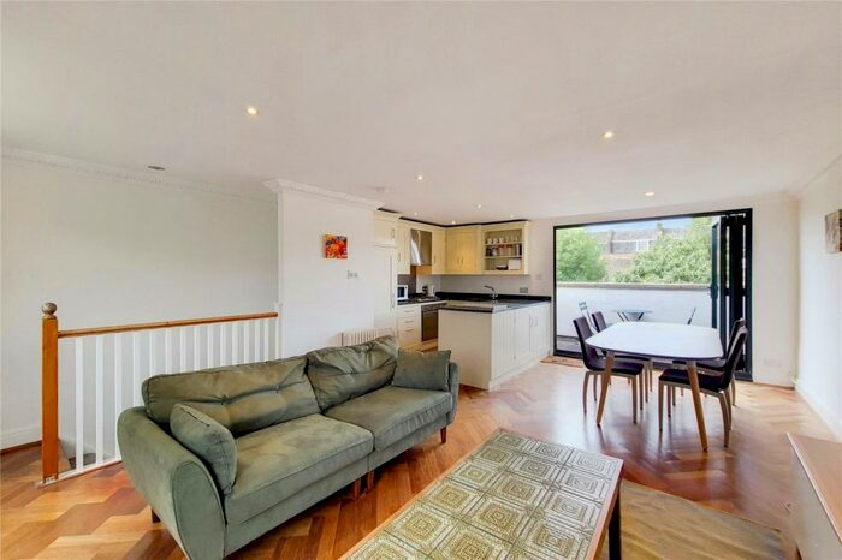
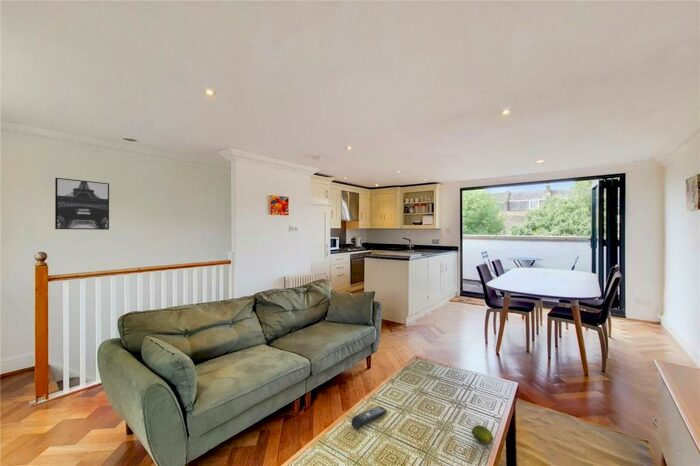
+ fruit [471,424,495,446]
+ wall art [54,177,110,231]
+ remote control [351,405,388,430]
